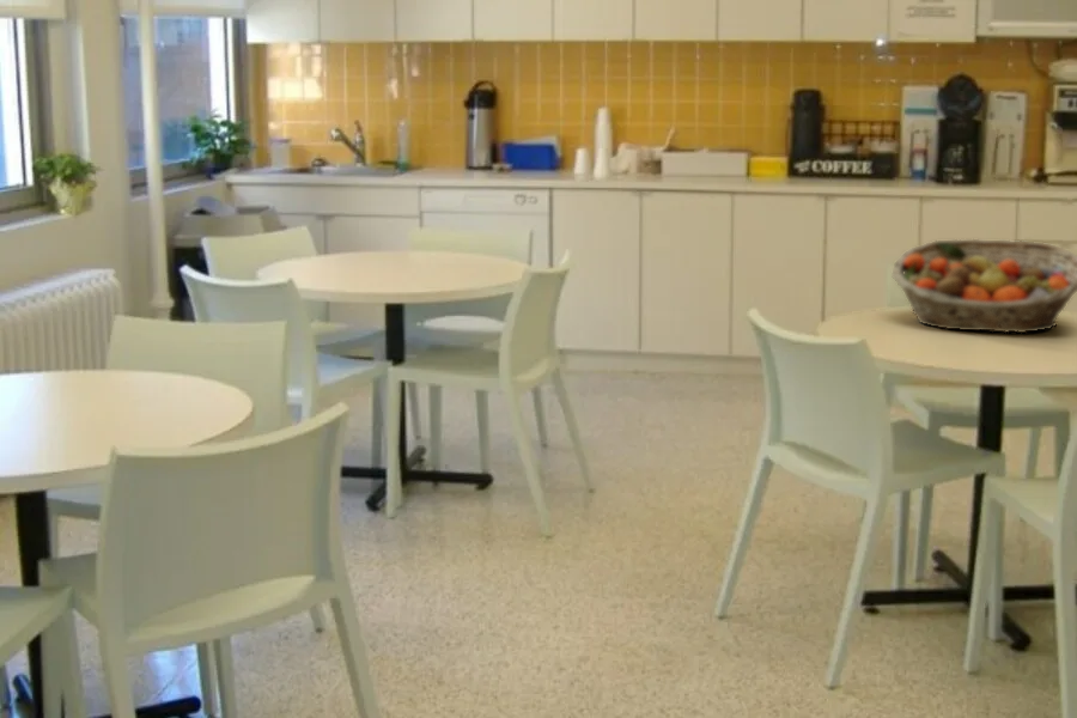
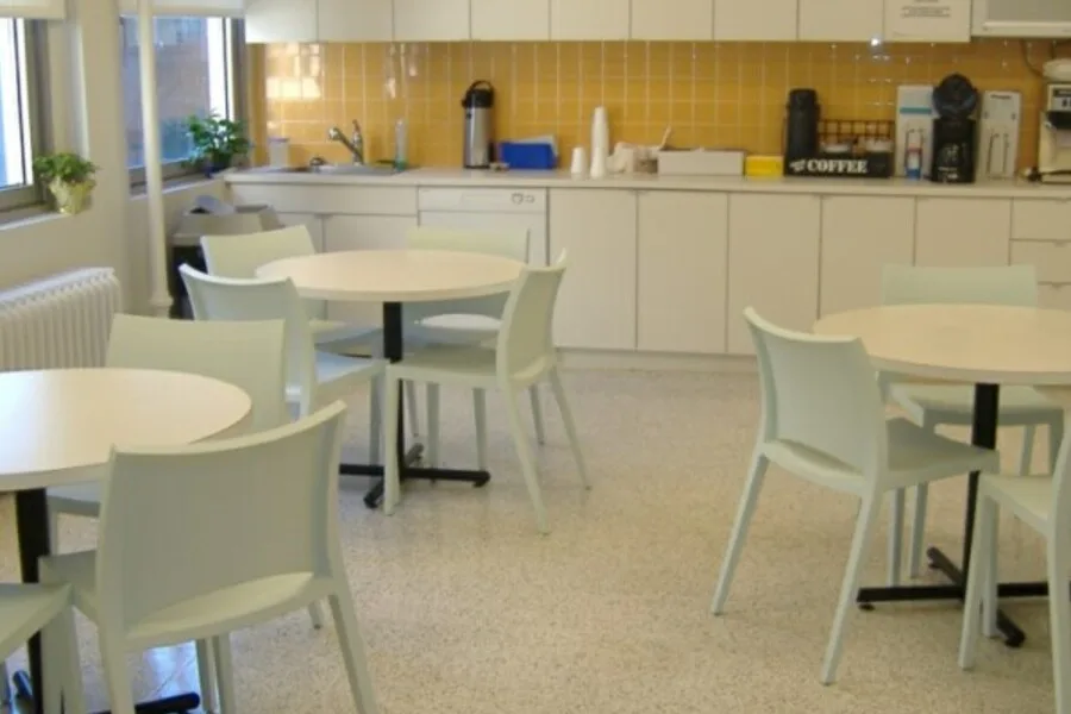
- fruit basket [890,238,1077,334]
